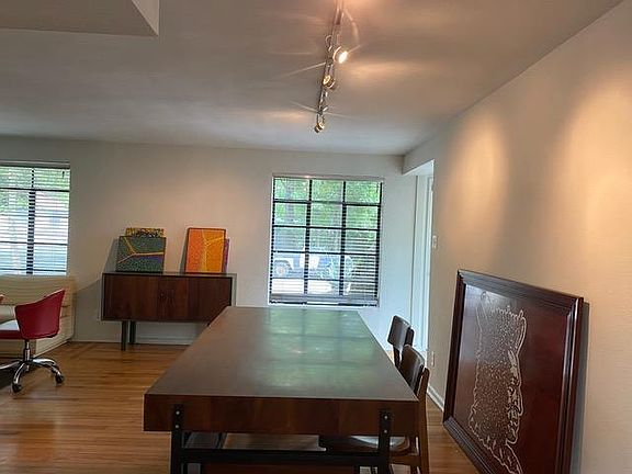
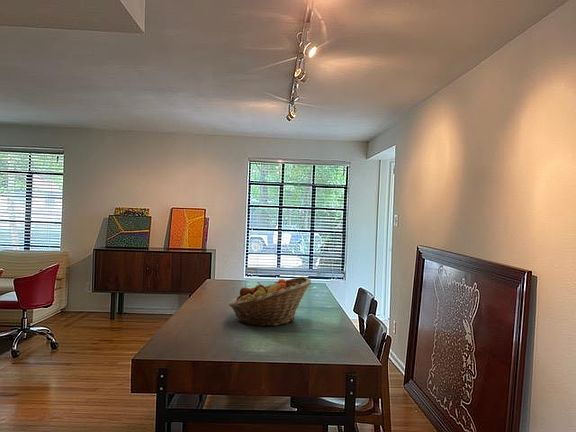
+ fruit basket [228,276,312,328]
